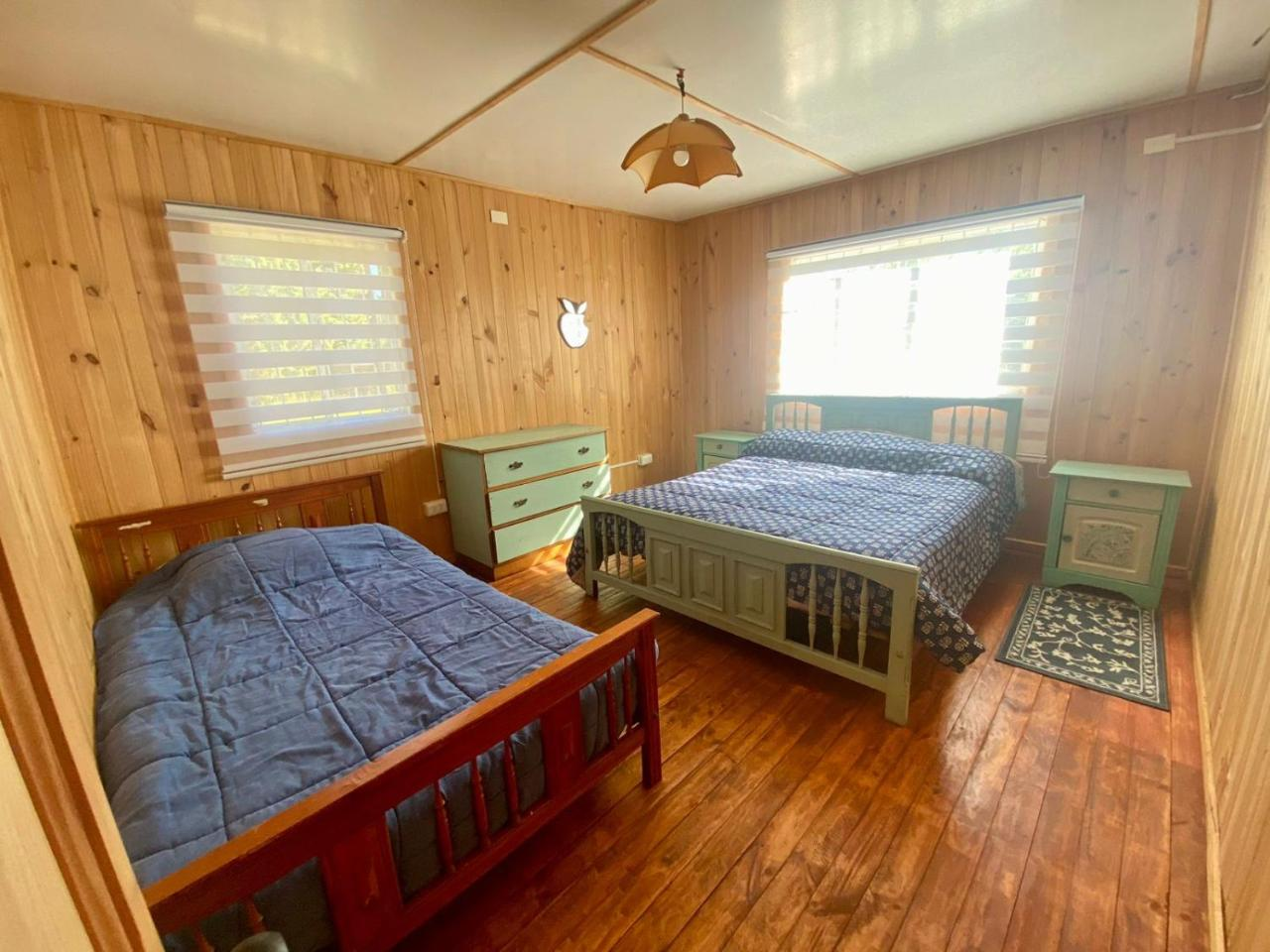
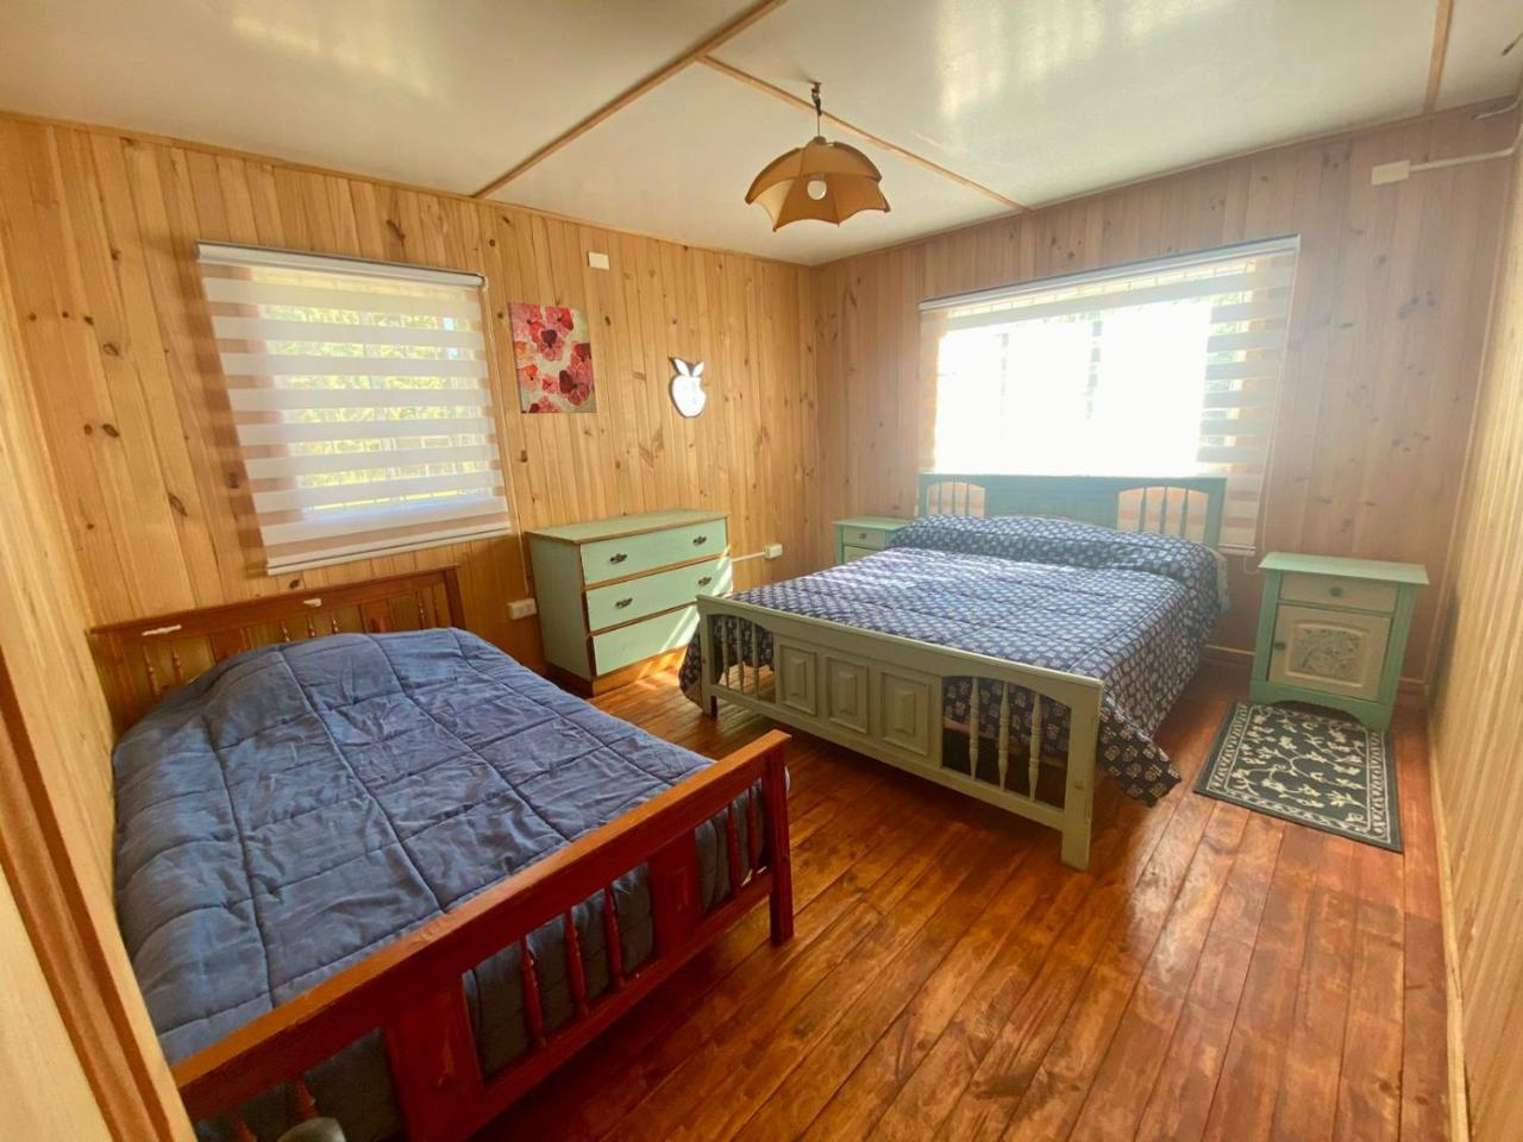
+ wall art [507,301,597,415]
